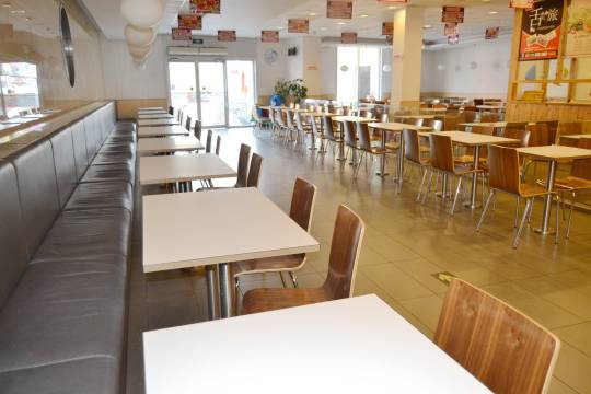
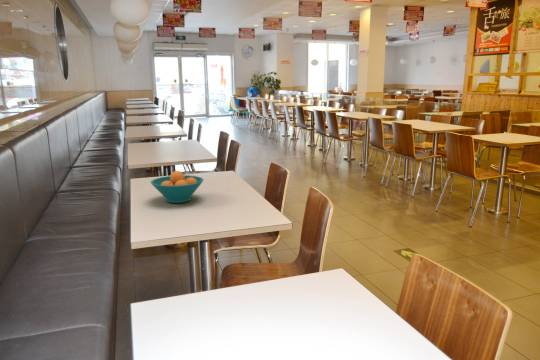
+ fruit bowl [150,170,204,204]
